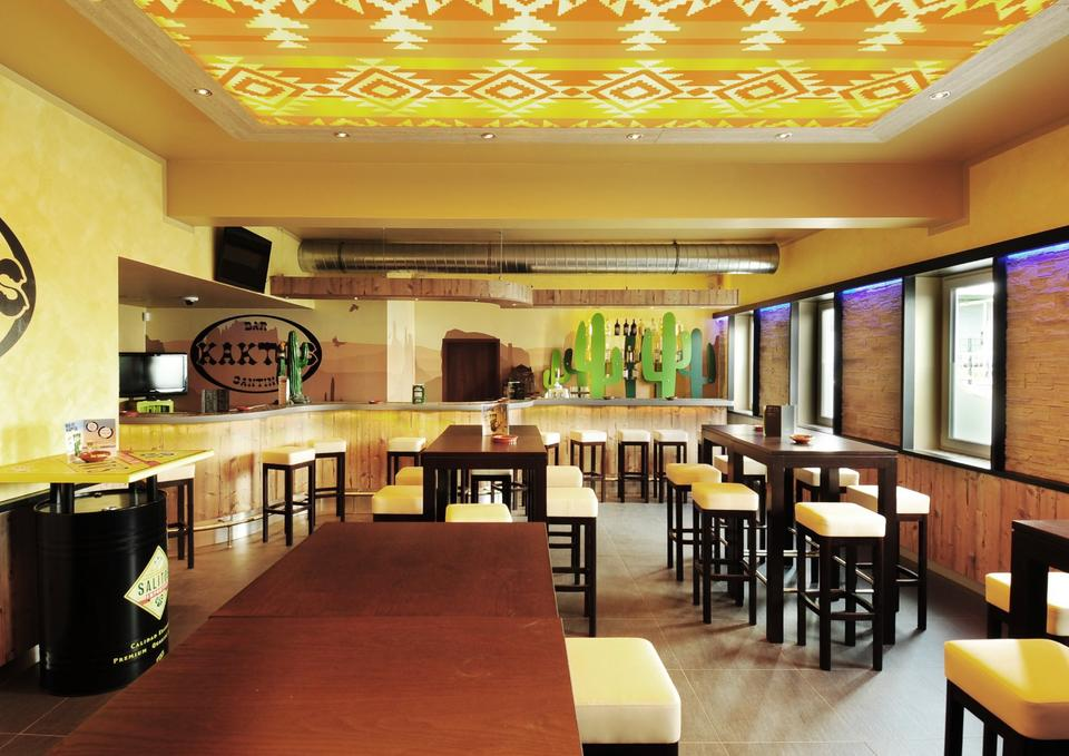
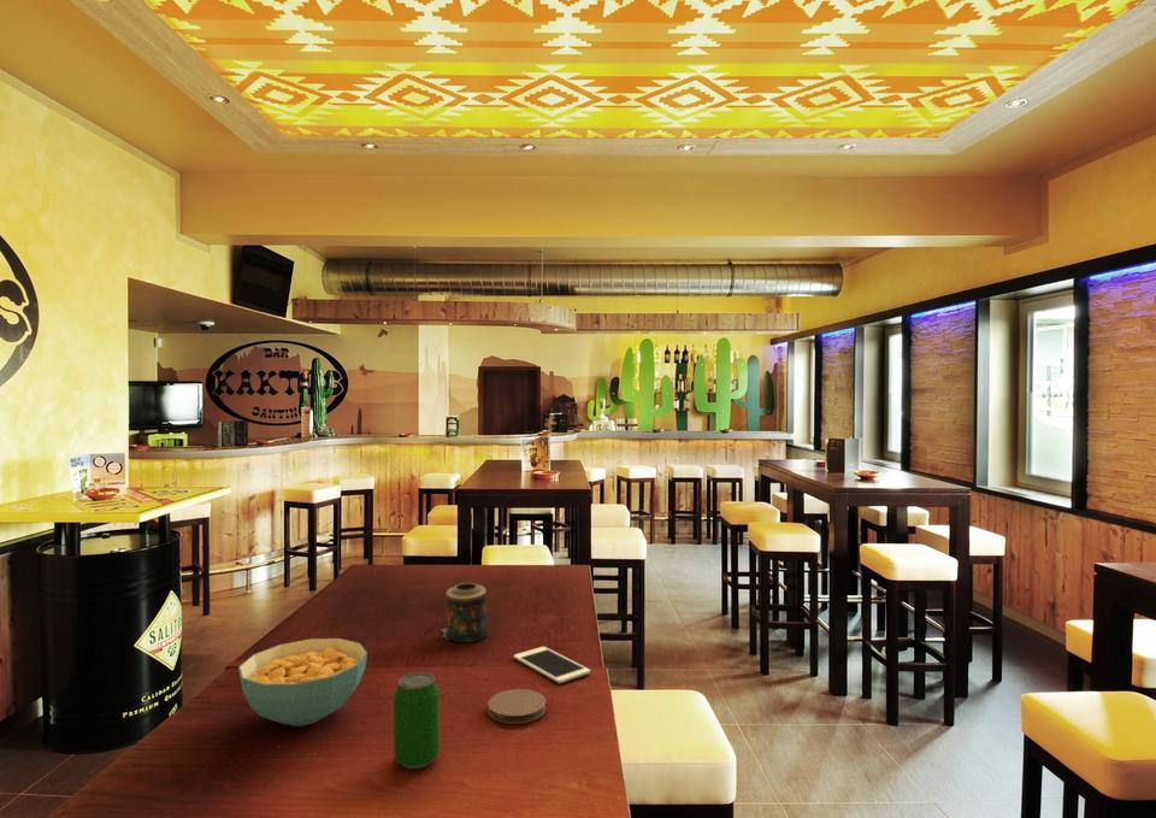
+ beverage can [393,671,441,770]
+ cereal bowl [237,637,368,728]
+ coaster [486,688,547,725]
+ candle [440,582,489,643]
+ cell phone [513,646,591,684]
